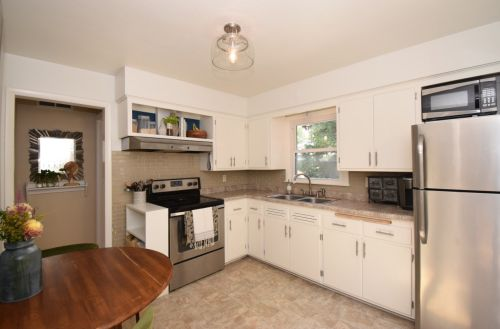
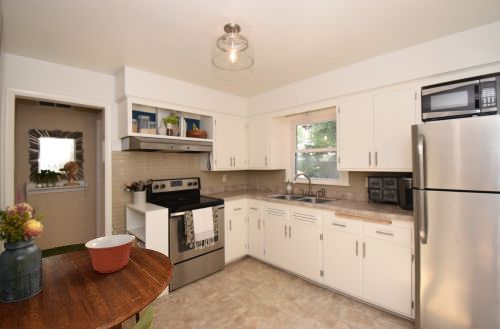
+ mixing bowl [84,234,136,274]
